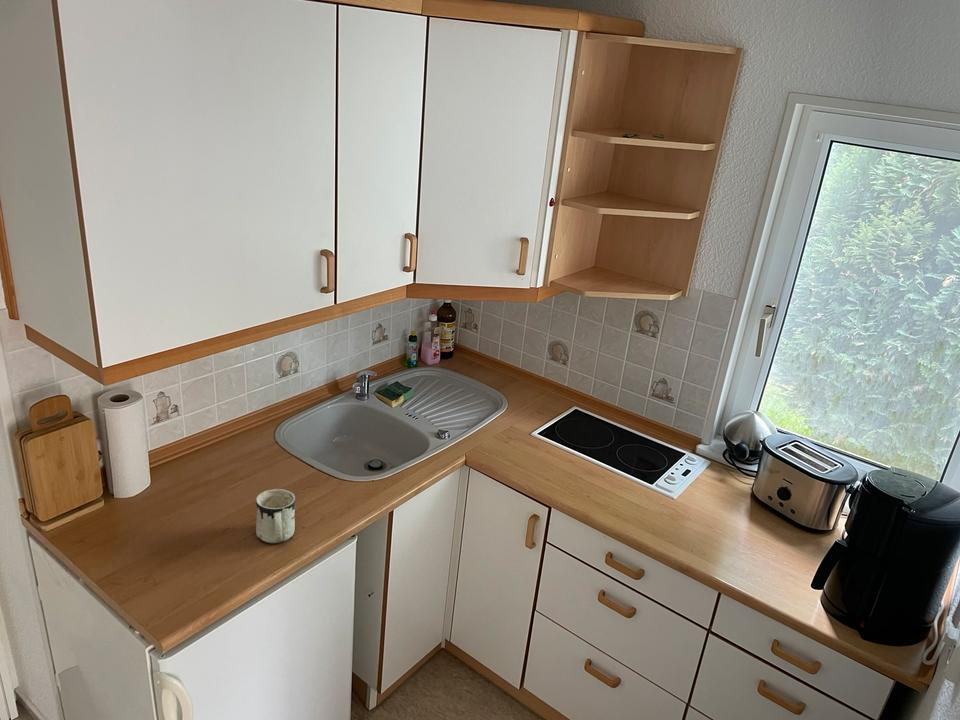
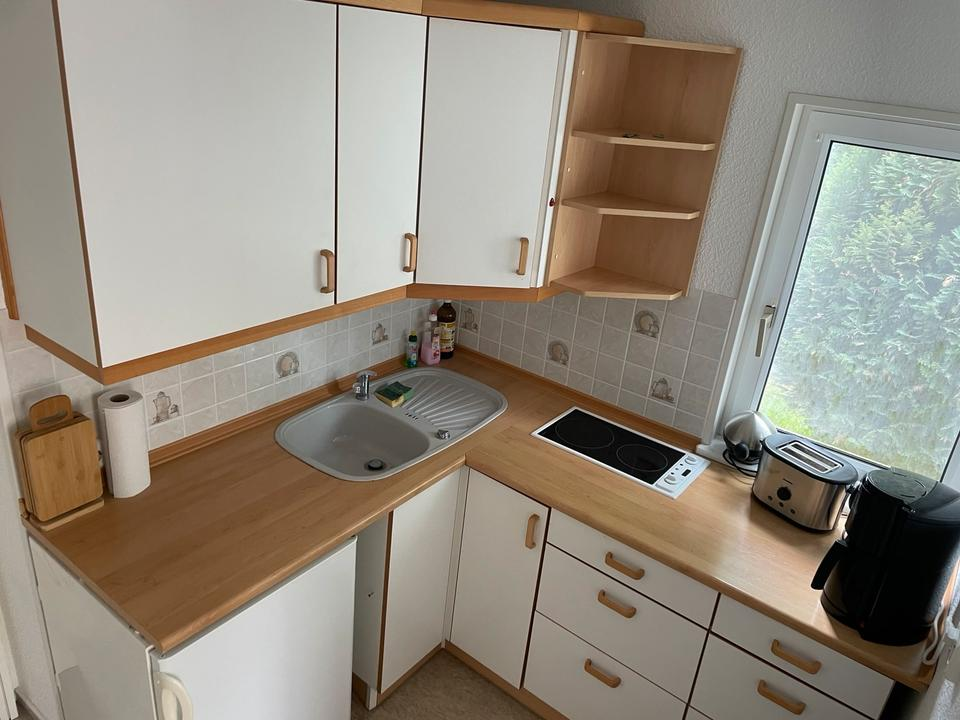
- mug [255,488,296,544]
